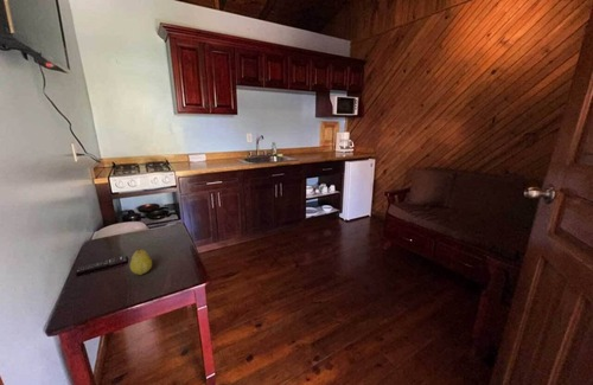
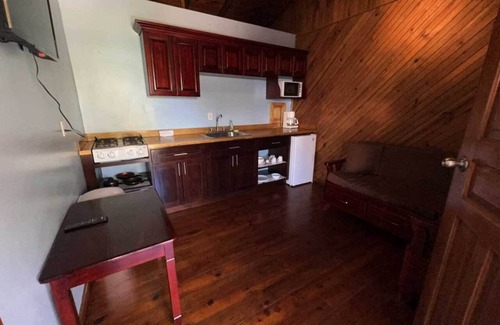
- fruit [129,246,153,276]
